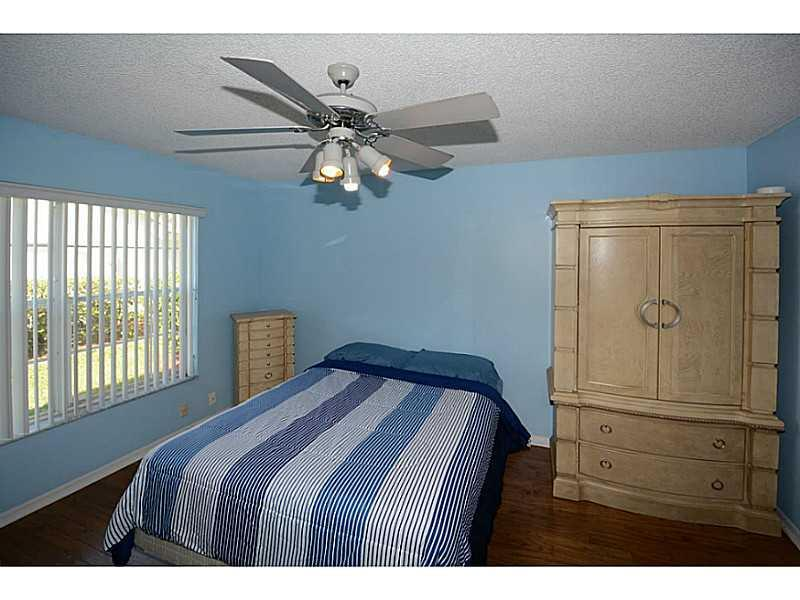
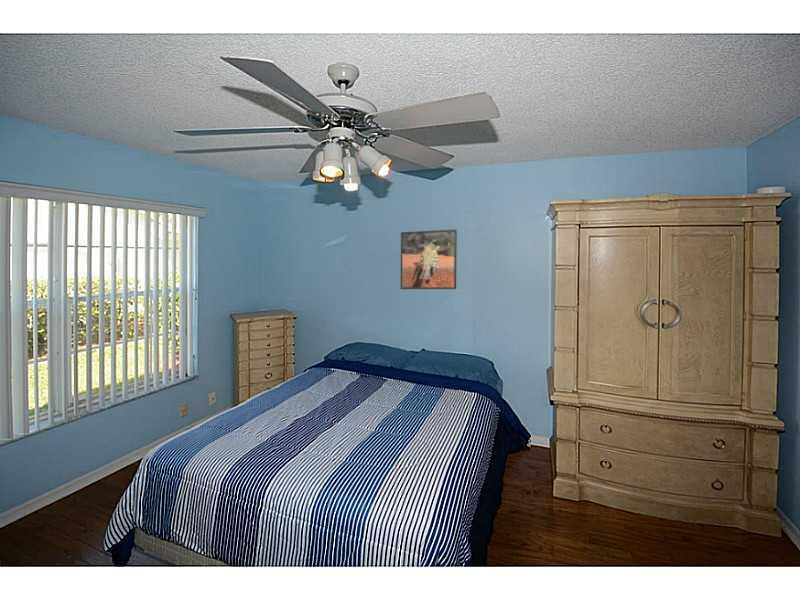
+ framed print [400,228,458,290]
